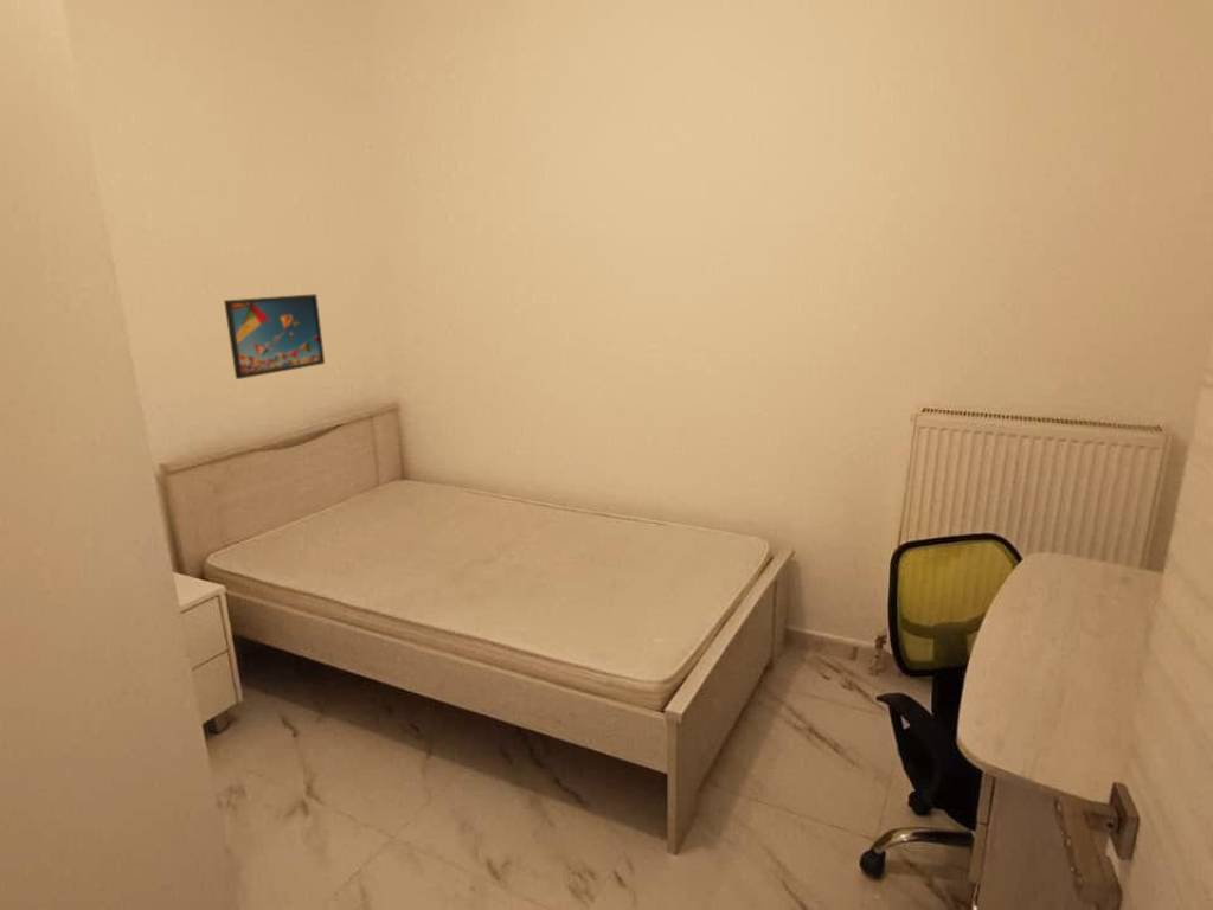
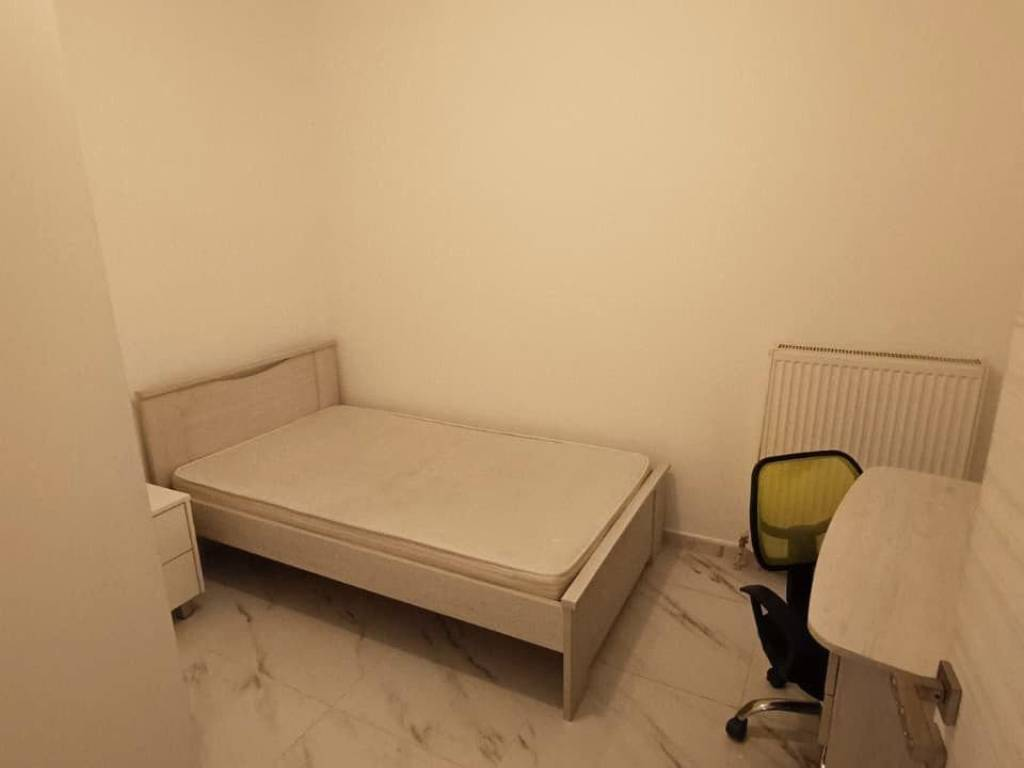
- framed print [223,293,326,380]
